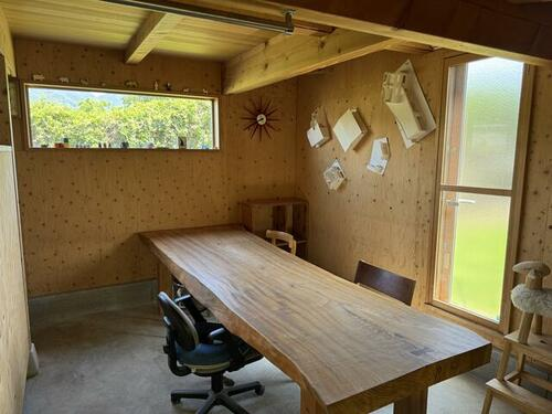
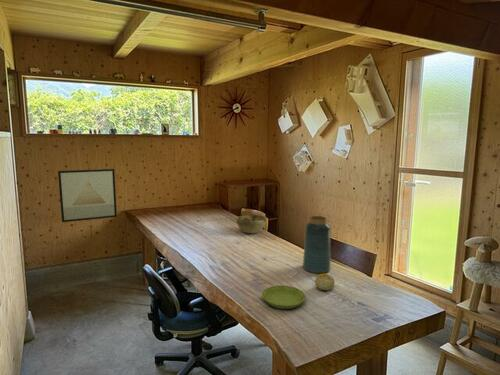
+ decorative bowl [236,214,267,234]
+ saucer [261,284,306,310]
+ vase [302,215,332,274]
+ wall art [57,168,118,223]
+ fruit [314,273,335,291]
